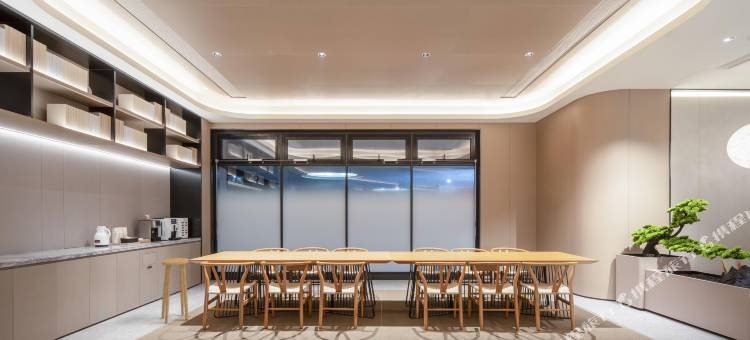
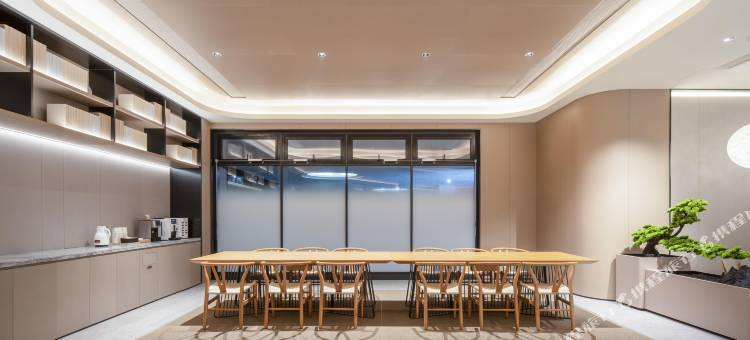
- stool [160,257,190,325]
